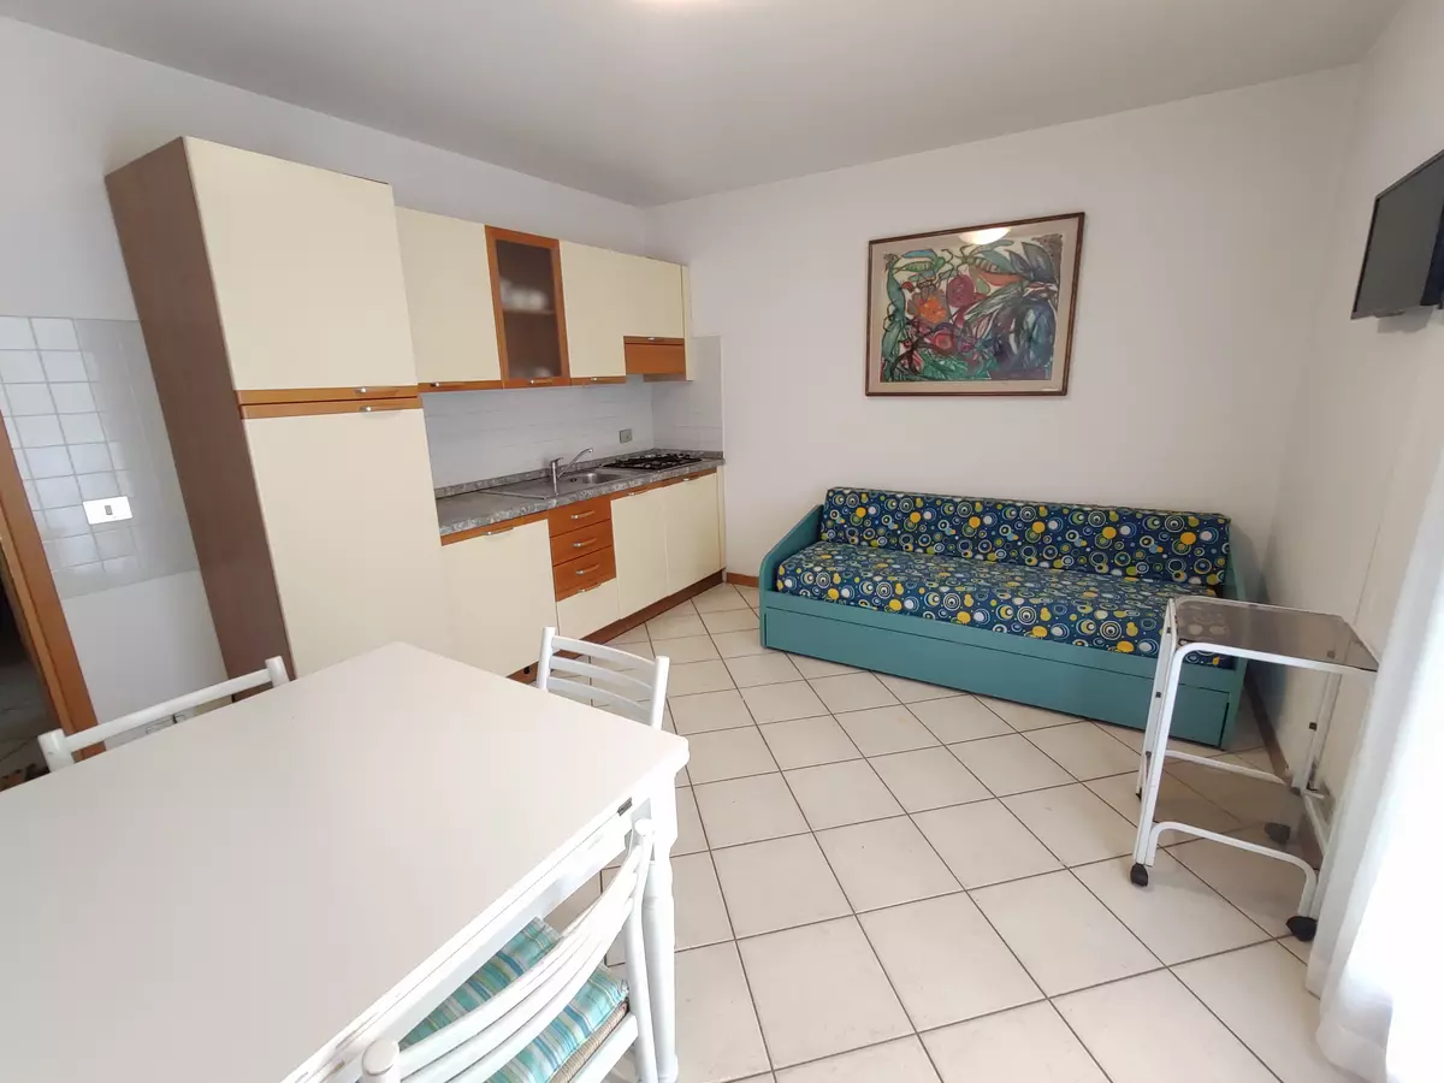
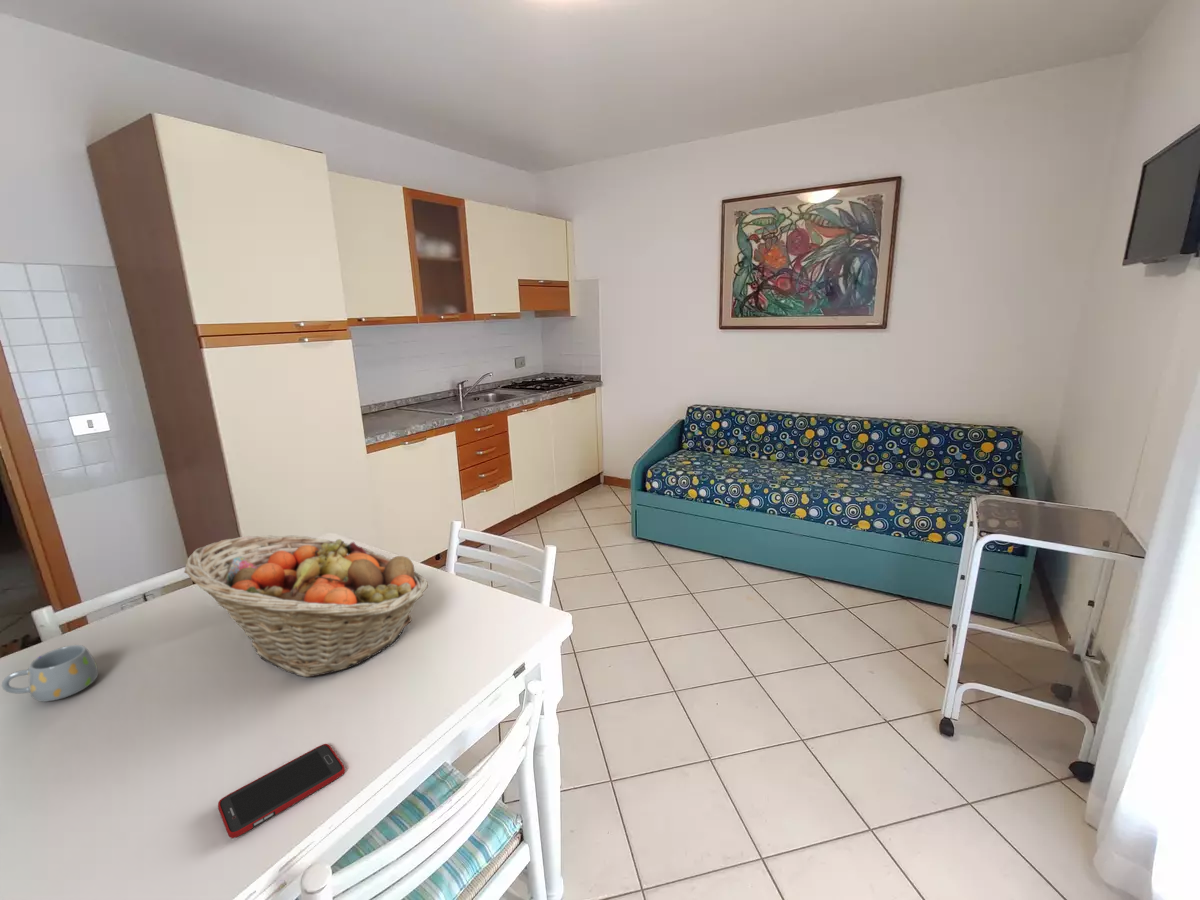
+ cell phone [217,743,346,839]
+ fruit basket [183,534,429,678]
+ mug [1,644,99,703]
